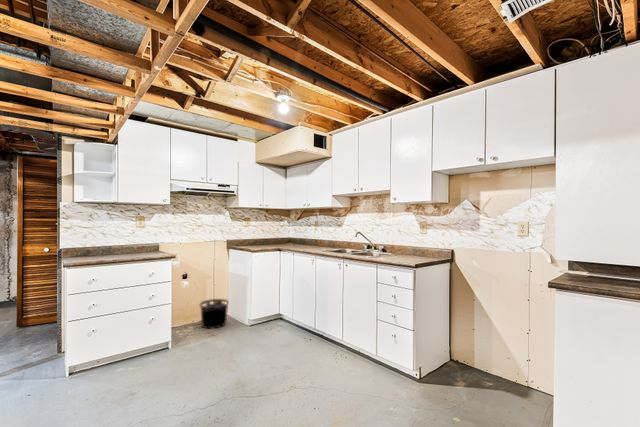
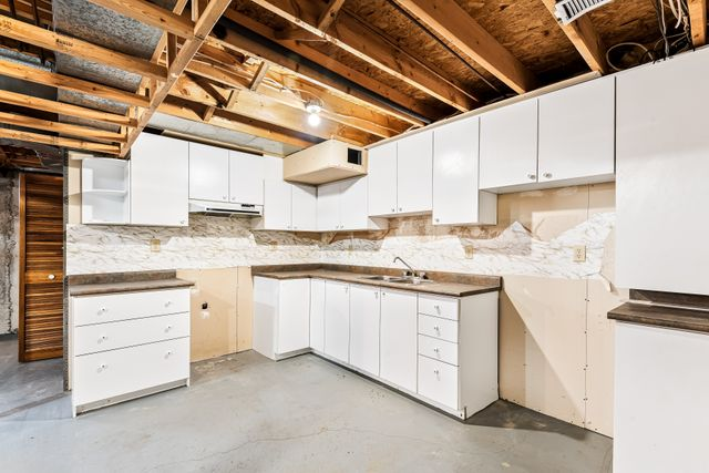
- trash bin [198,298,230,330]
